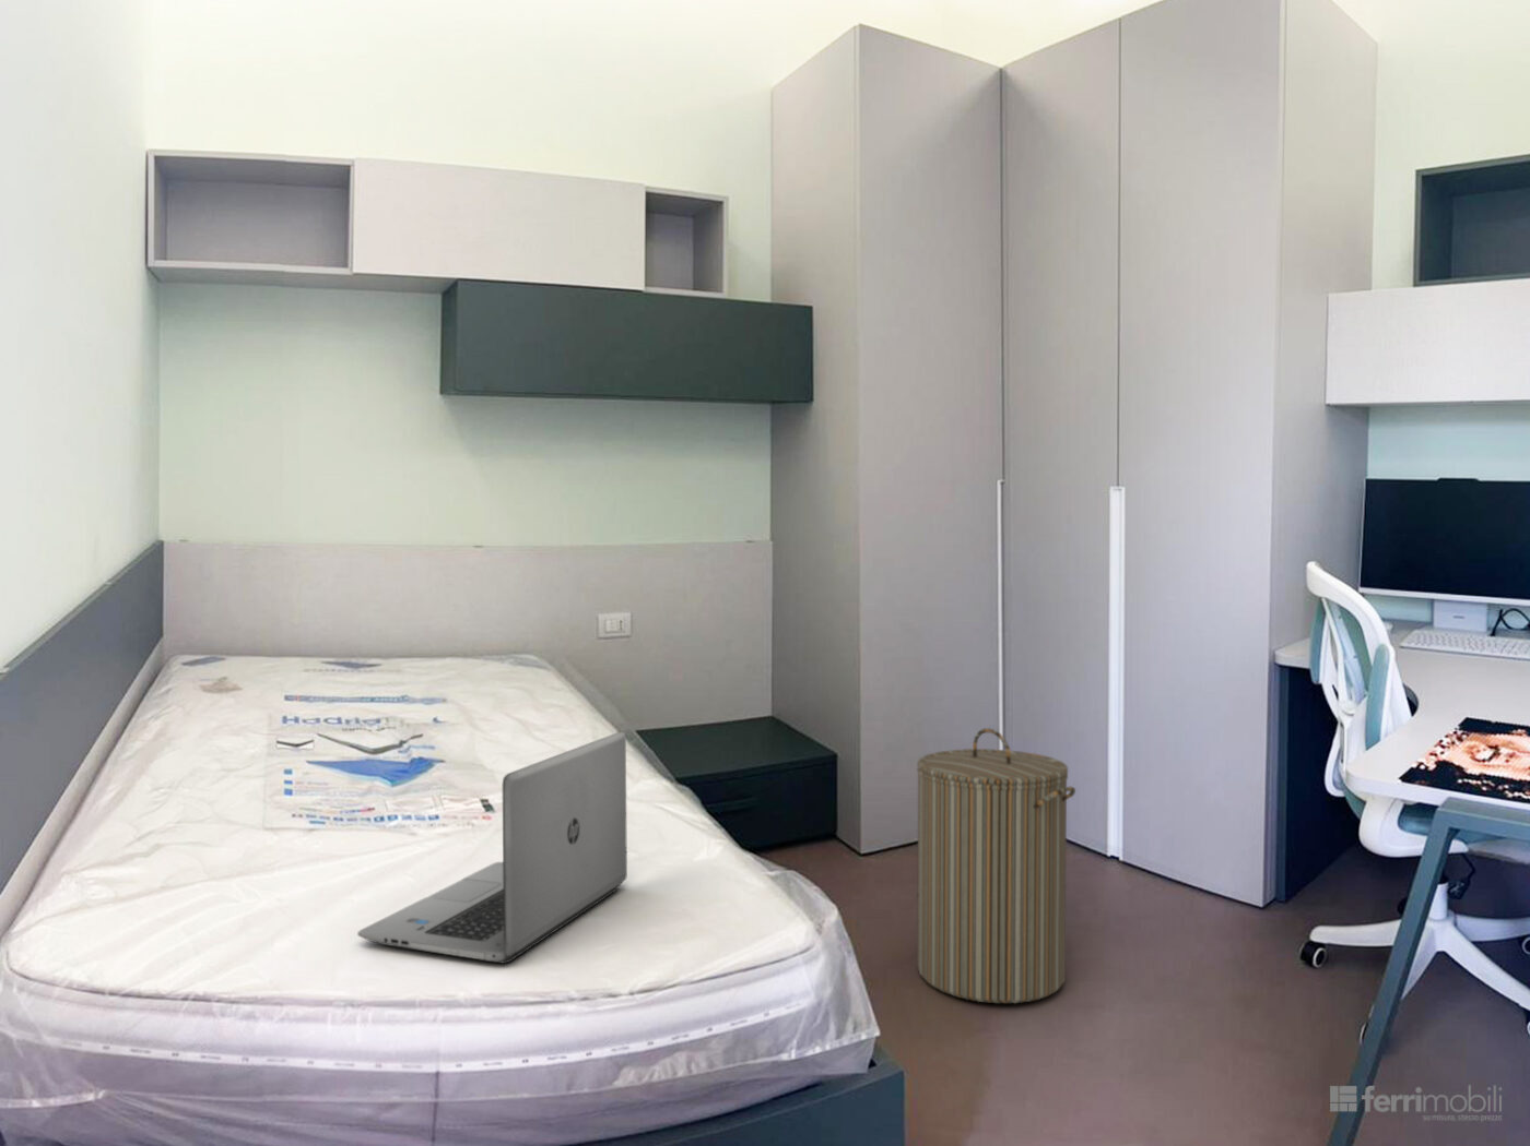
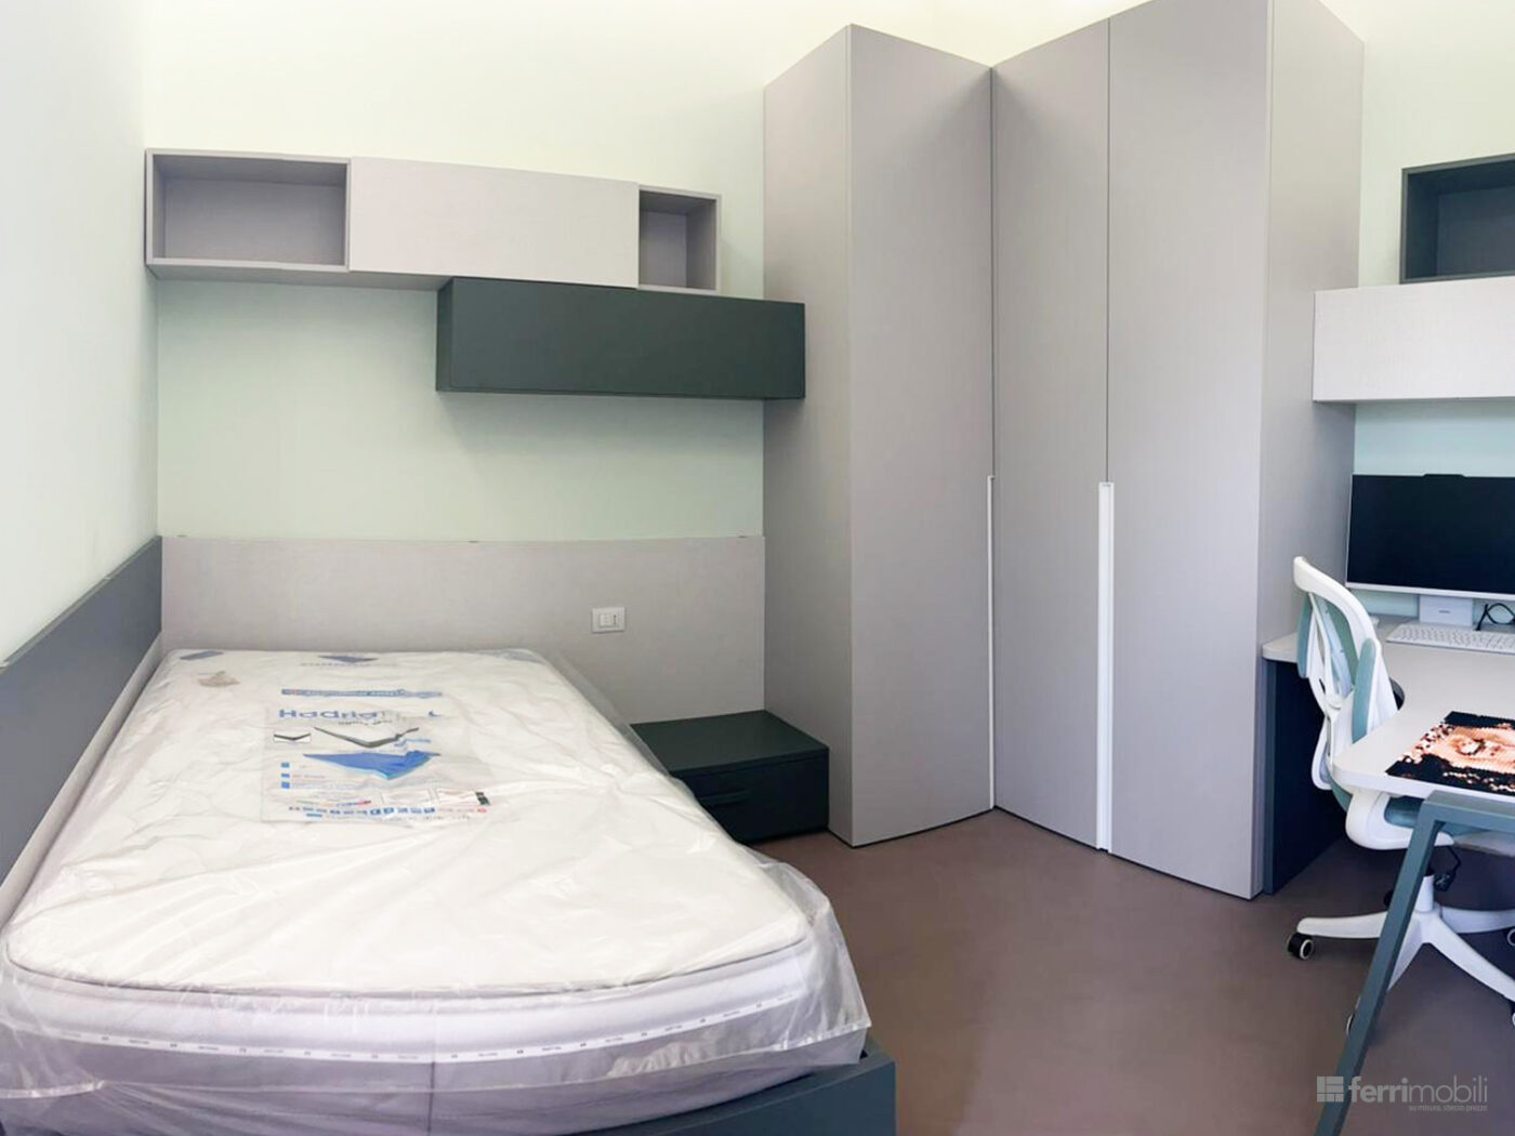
- laundry hamper [916,727,1077,1004]
- laptop [357,731,629,964]
